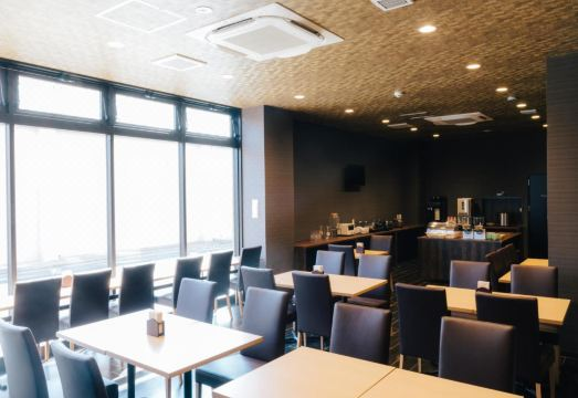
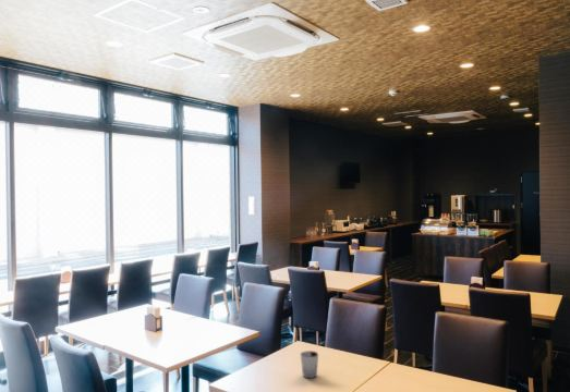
+ cup [300,350,319,379]
